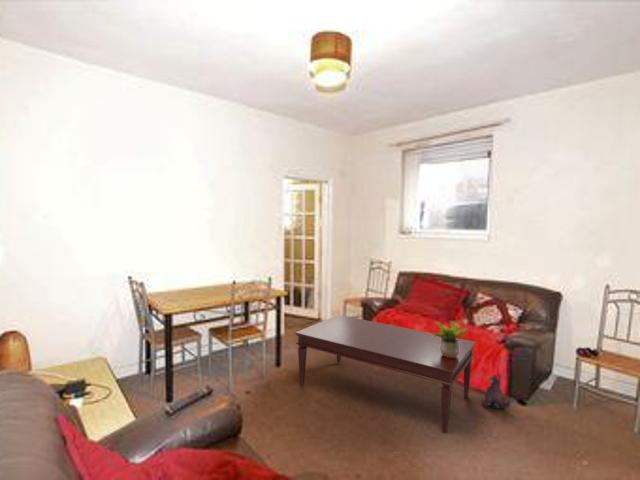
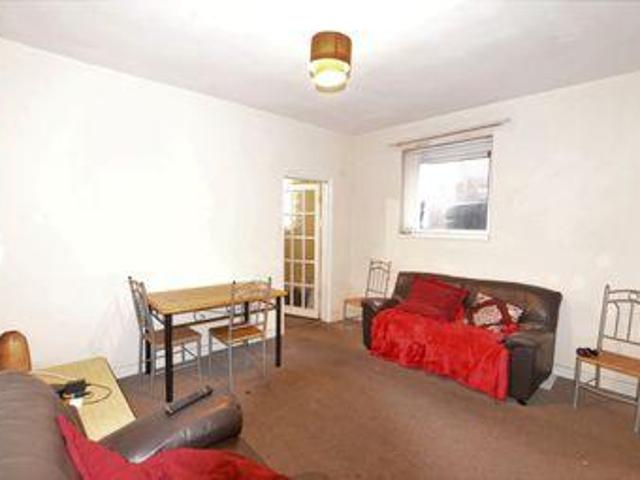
- potted plant [432,320,468,357]
- plush toy [481,372,512,410]
- coffee table [294,314,477,435]
